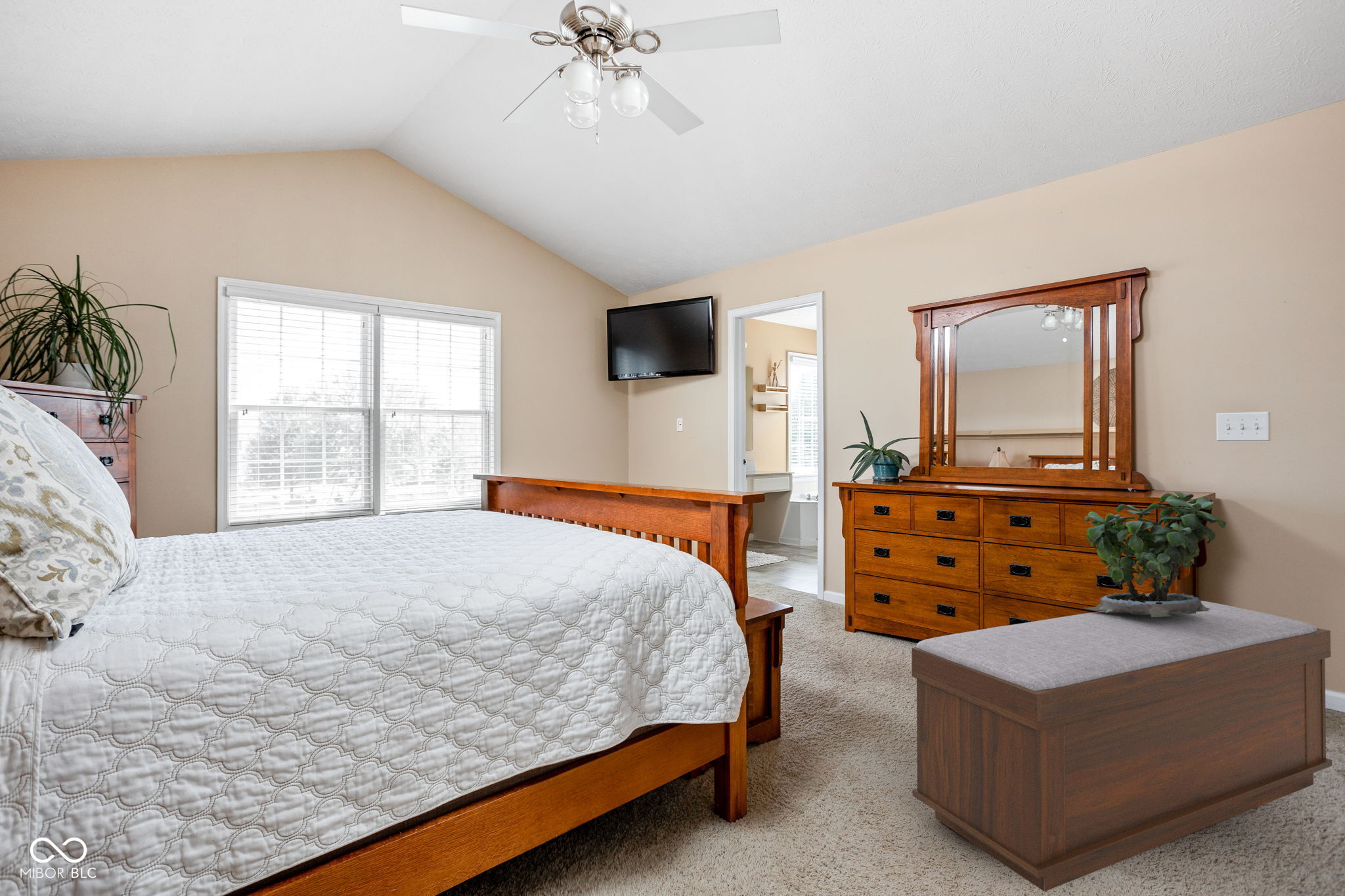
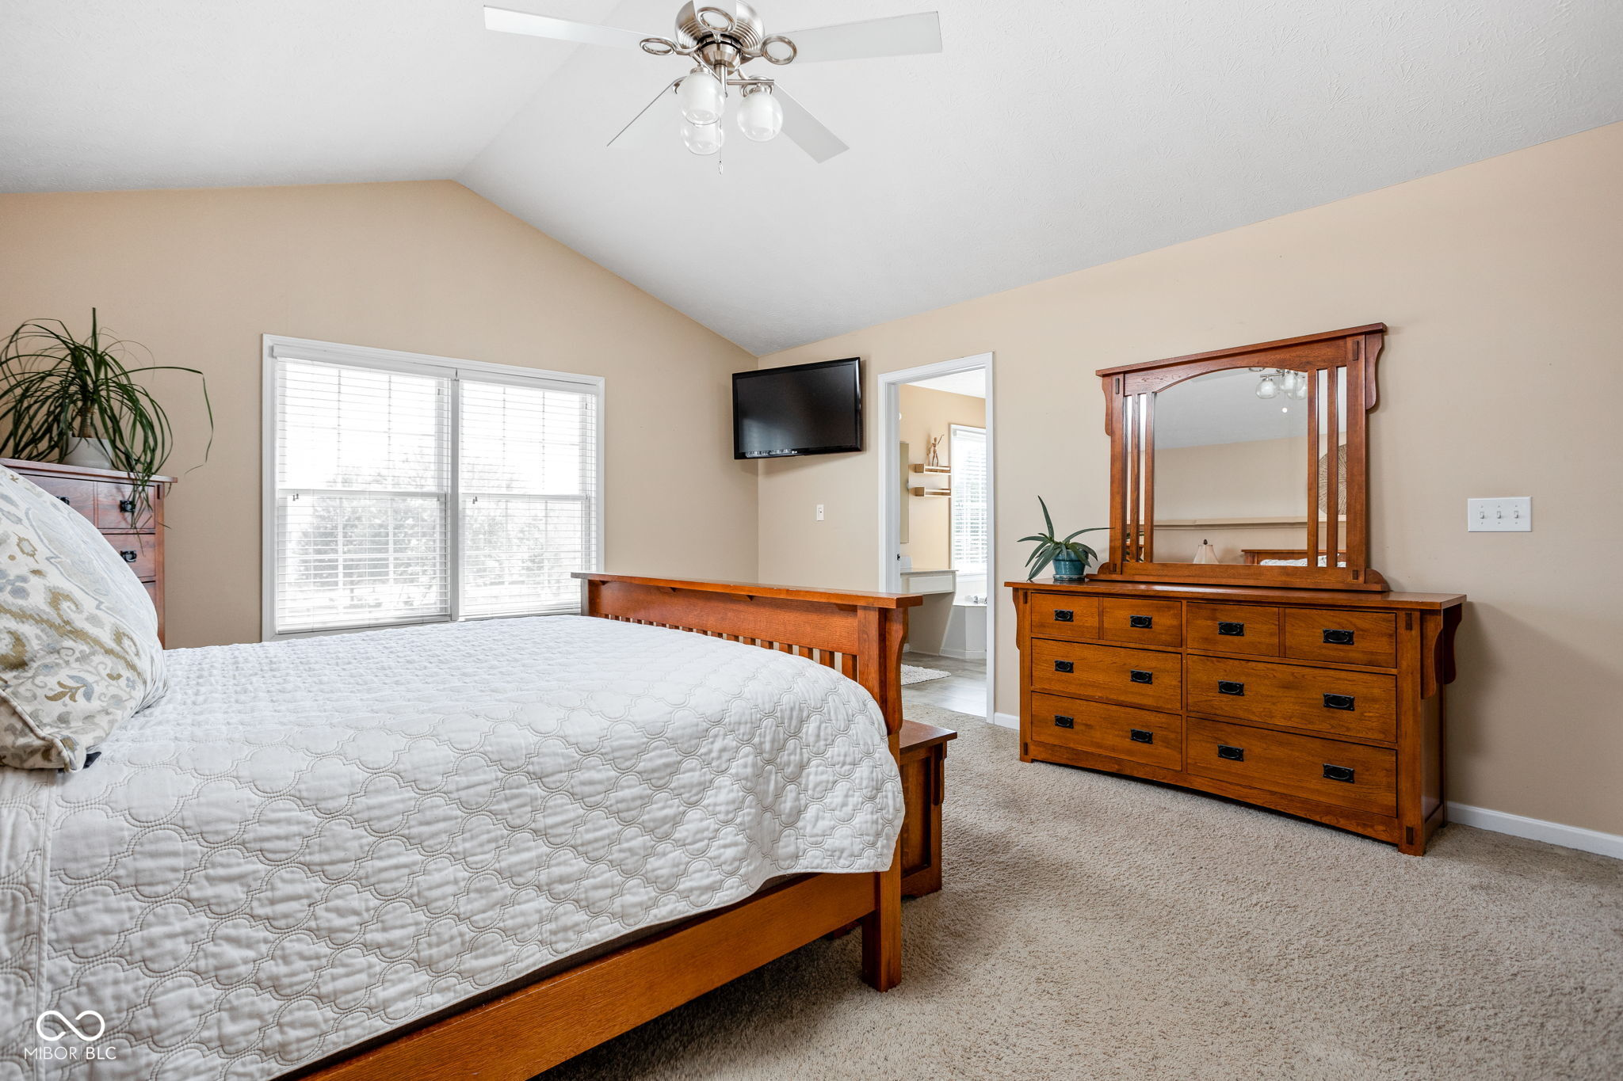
- bench [911,600,1333,892]
- potted plant [1083,486,1227,617]
